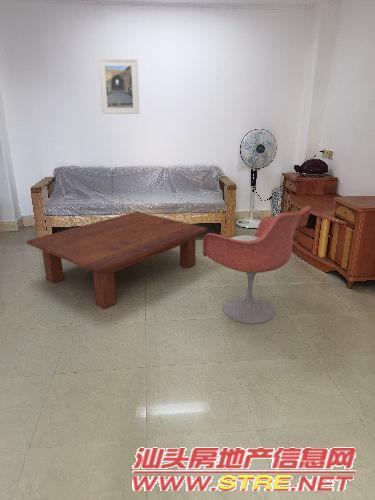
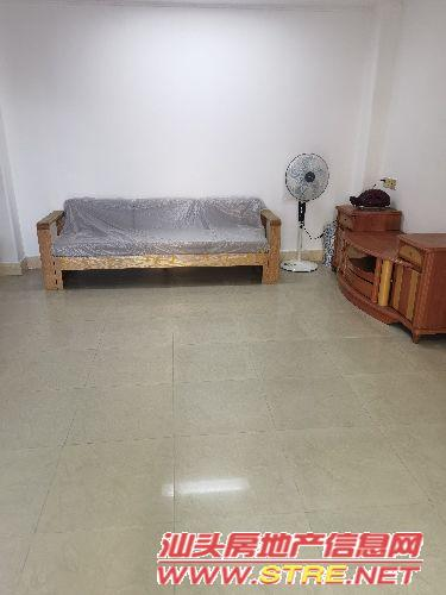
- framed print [97,57,140,115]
- coffee table [26,211,208,310]
- armchair [202,205,312,325]
